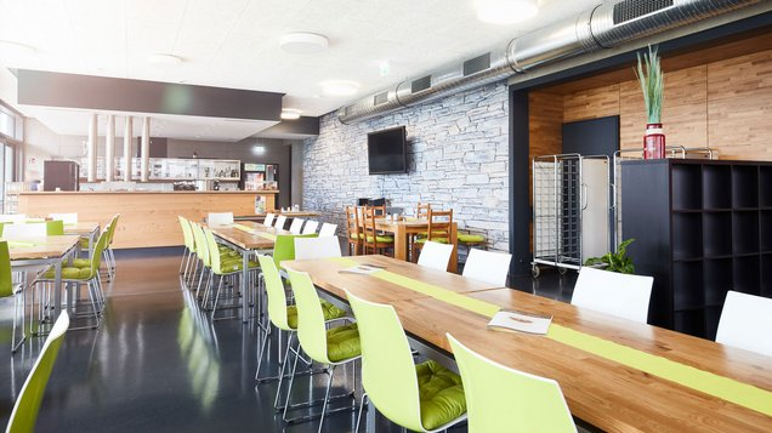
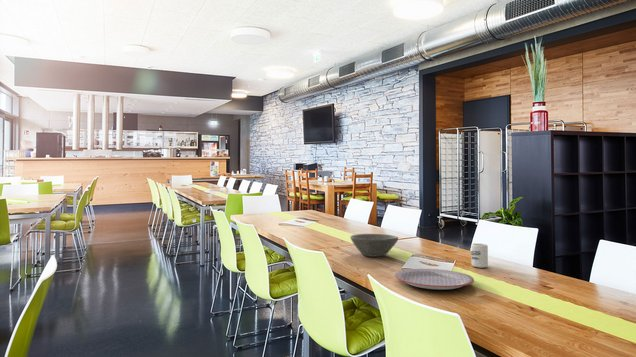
+ cup [470,243,489,269]
+ plate [394,268,475,290]
+ bowl [349,233,399,258]
